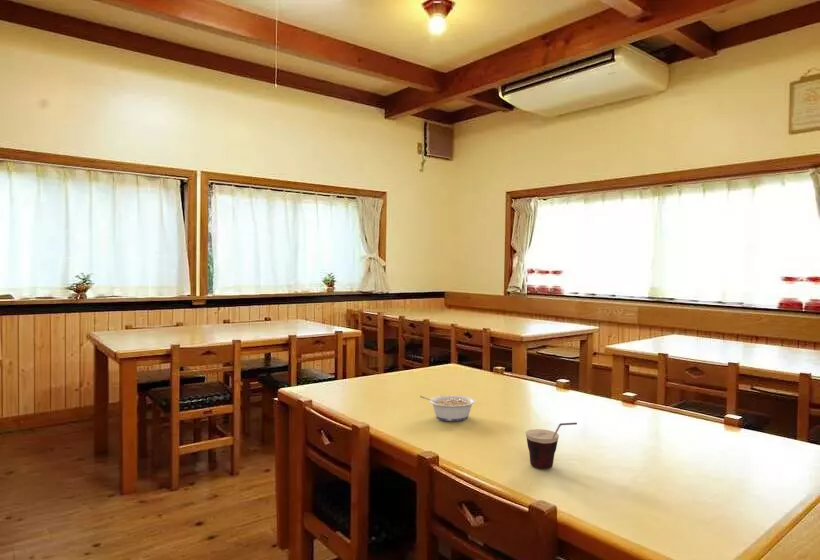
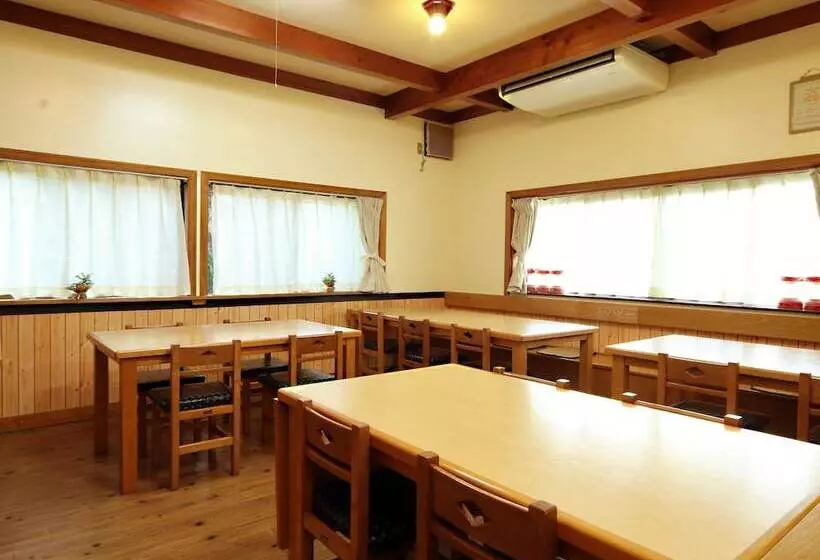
- legume [419,394,477,422]
- cup [525,422,578,470]
